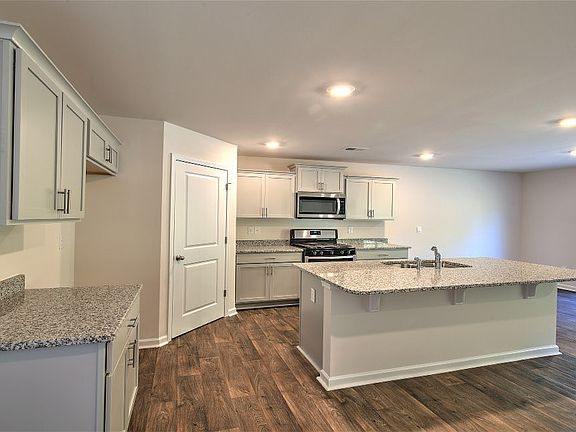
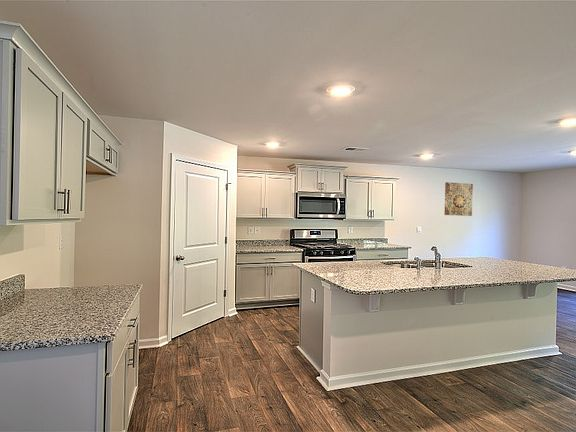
+ wall art [443,181,474,217]
